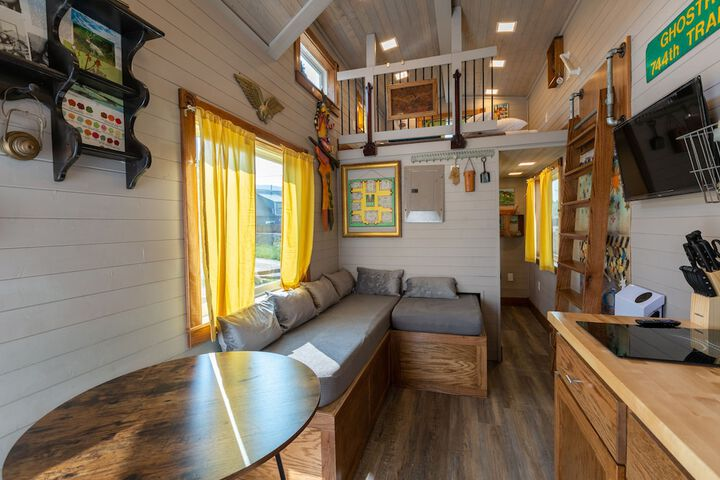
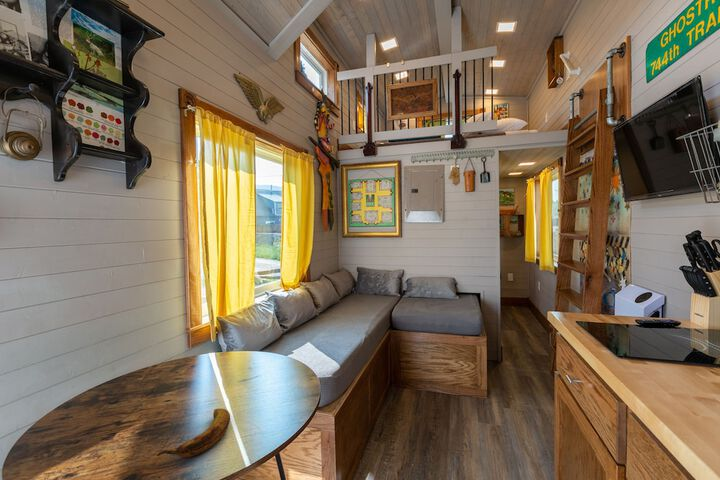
+ banana [156,408,231,459]
